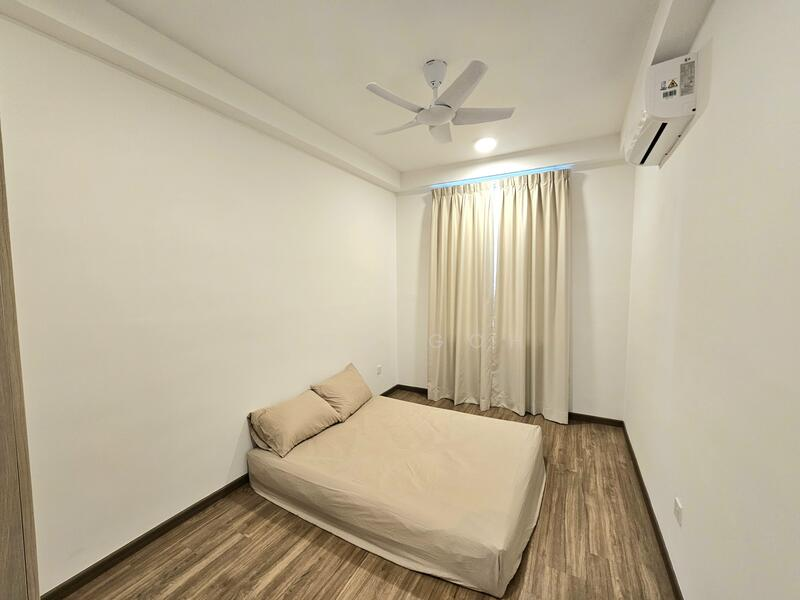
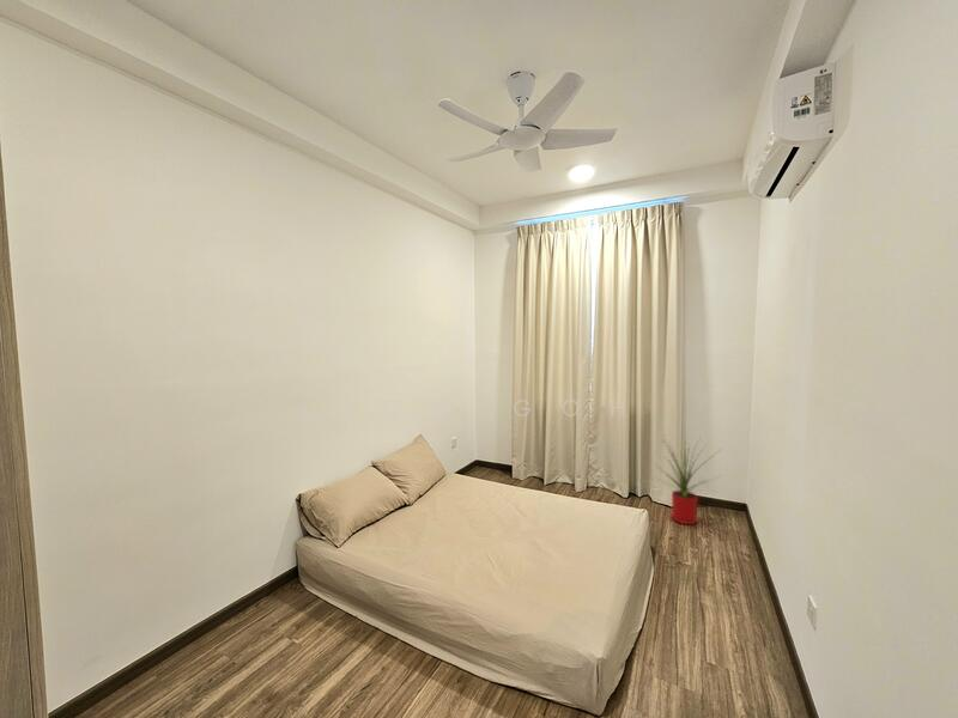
+ house plant [653,434,723,525]
